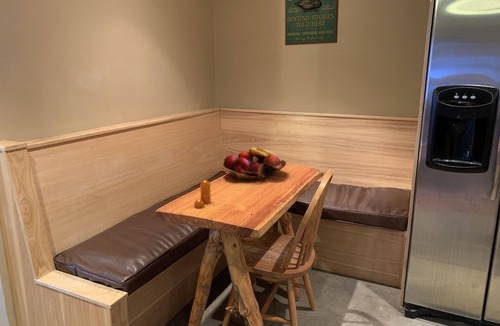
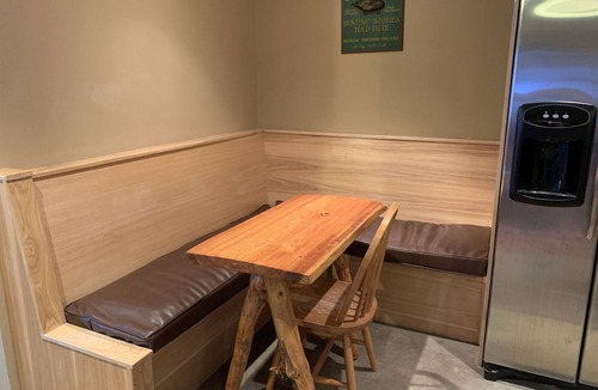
- fruit basket [221,147,287,182]
- pepper shaker [193,179,212,209]
